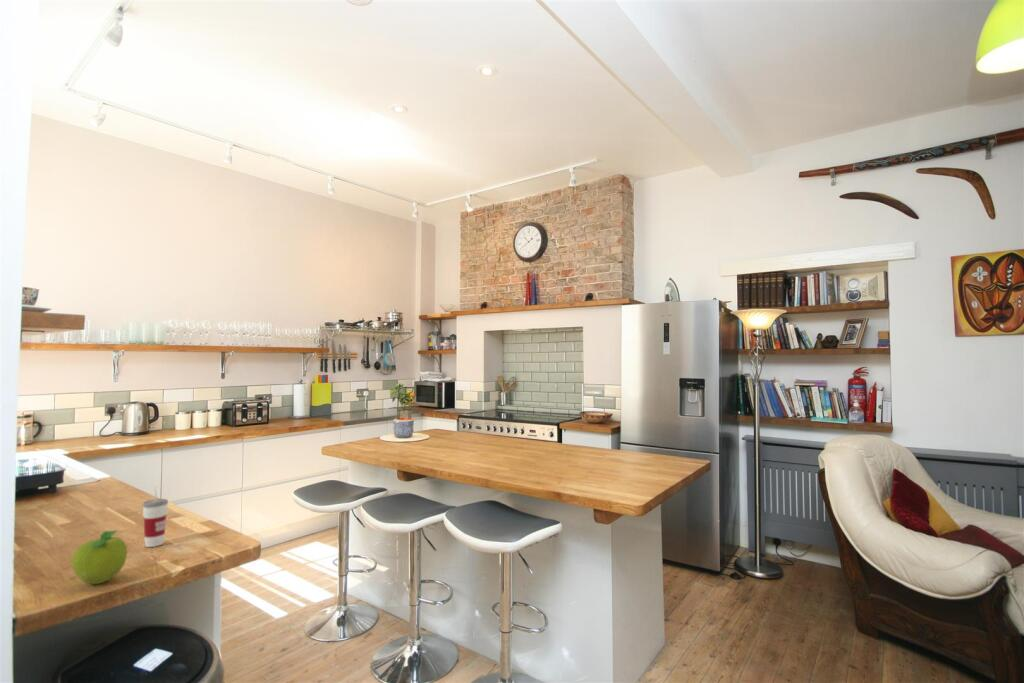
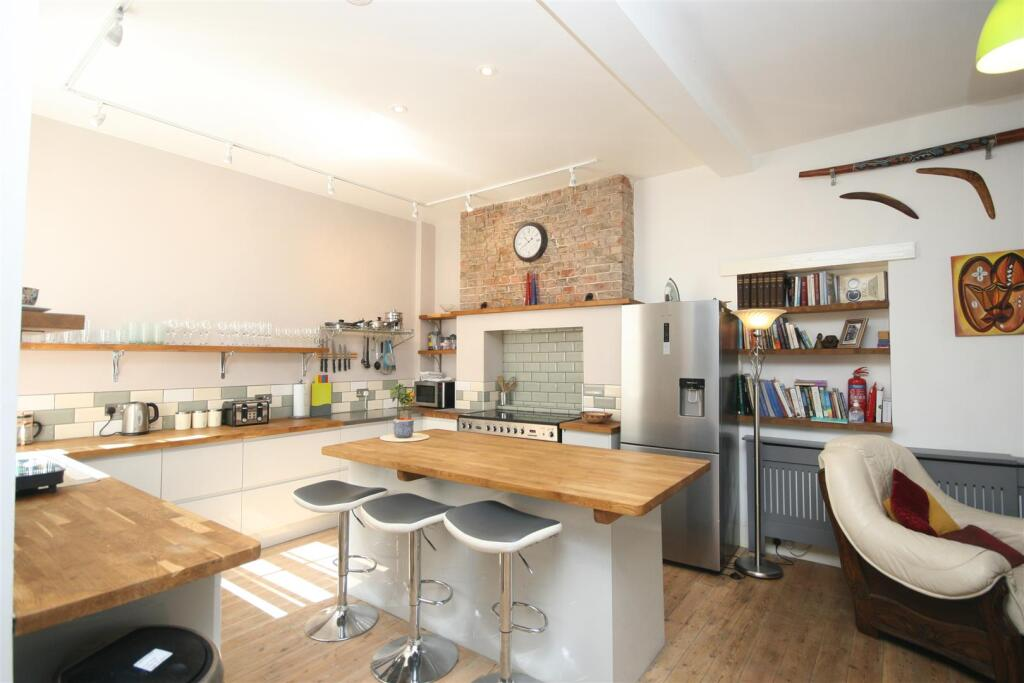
- cup [142,485,169,548]
- fruit [70,529,128,585]
